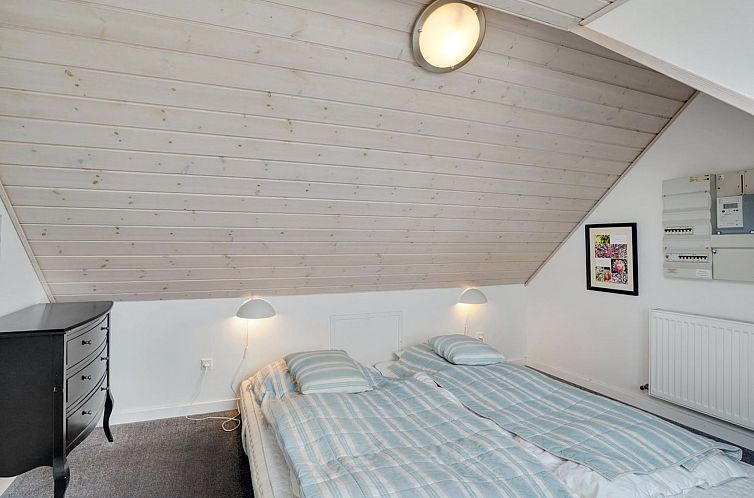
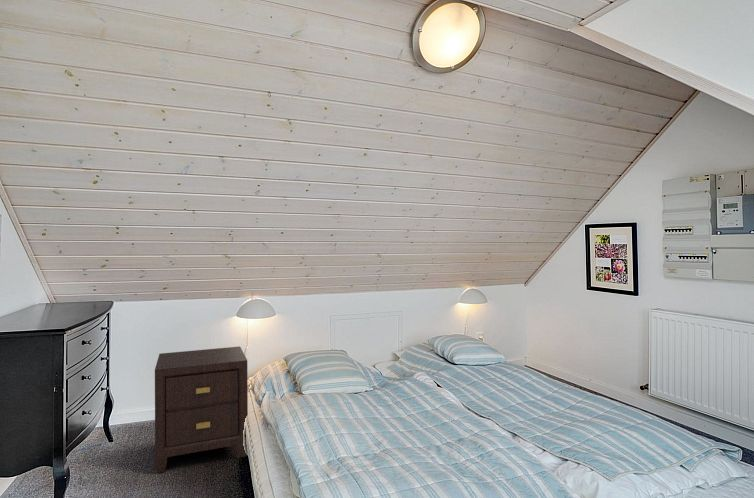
+ nightstand [154,345,249,474]
